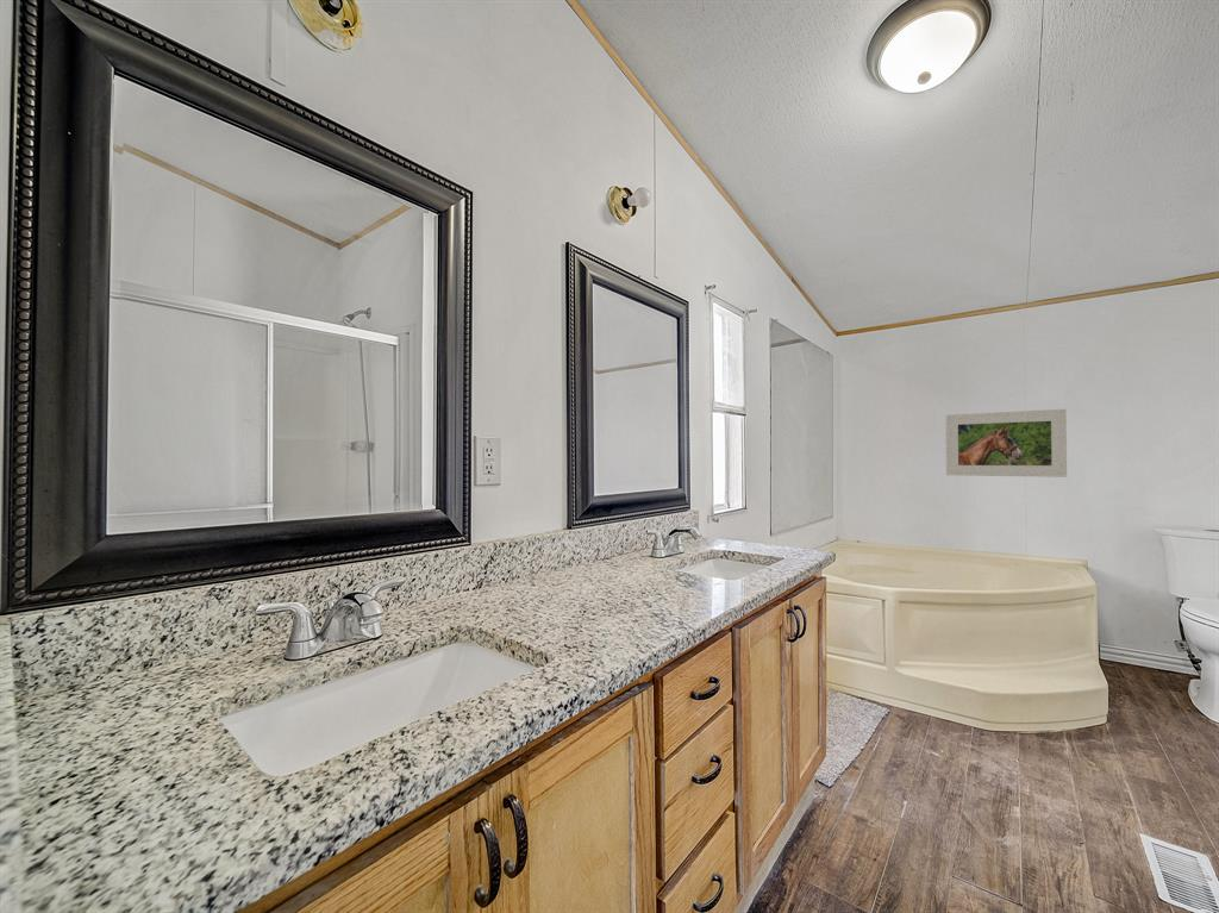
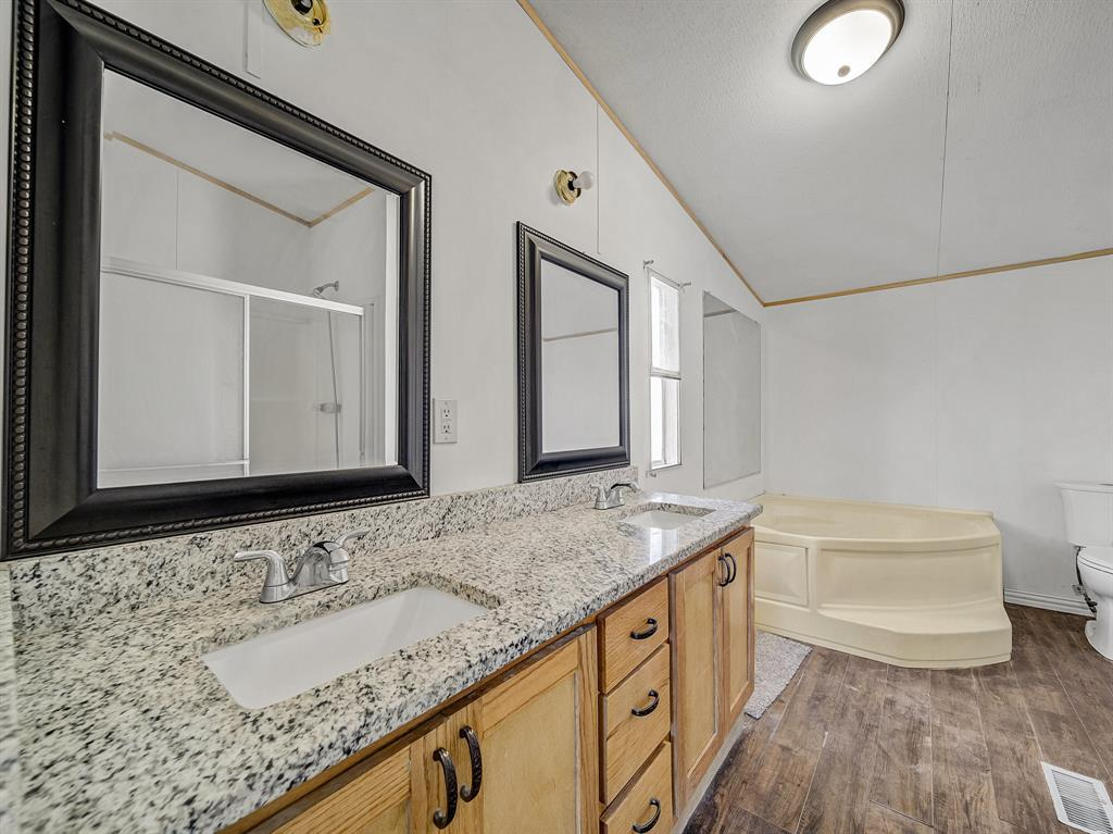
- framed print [945,408,1068,479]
